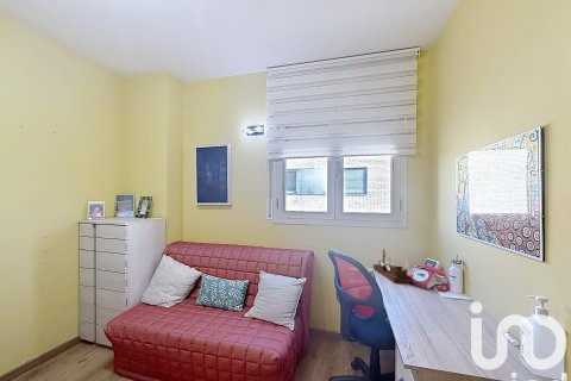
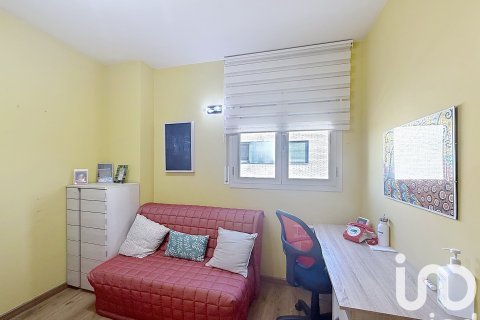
- desk organizer [372,248,414,283]
